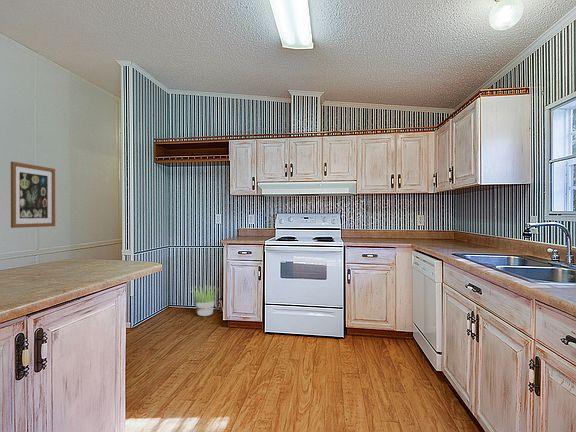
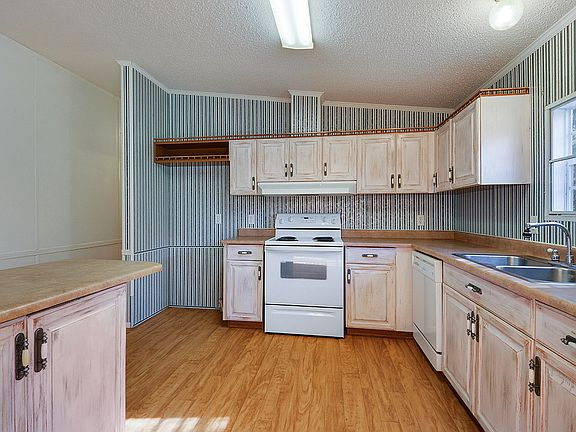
- potted plant [191,285,219,317]
- wall art [10,161,56,229]
